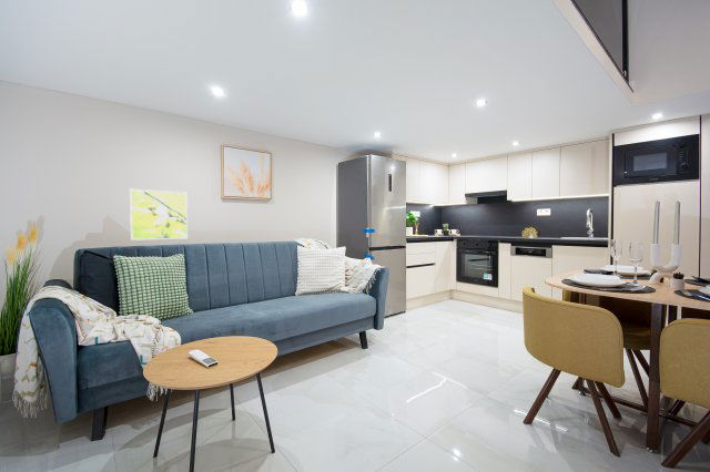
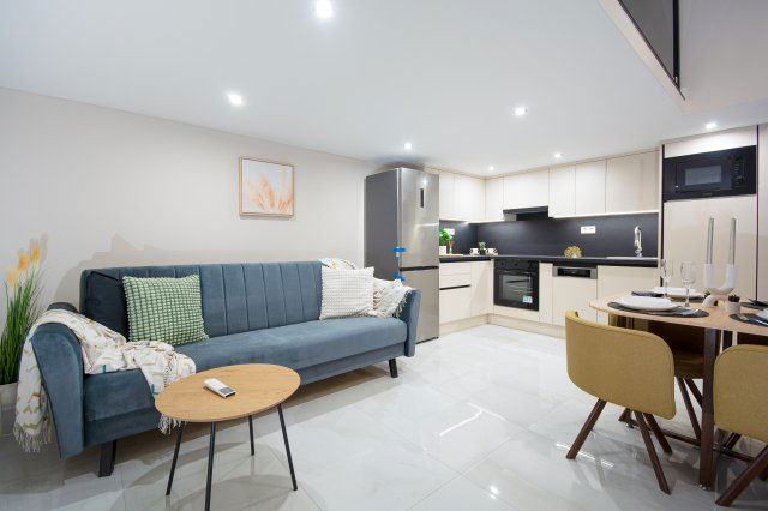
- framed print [129,188,189,242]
